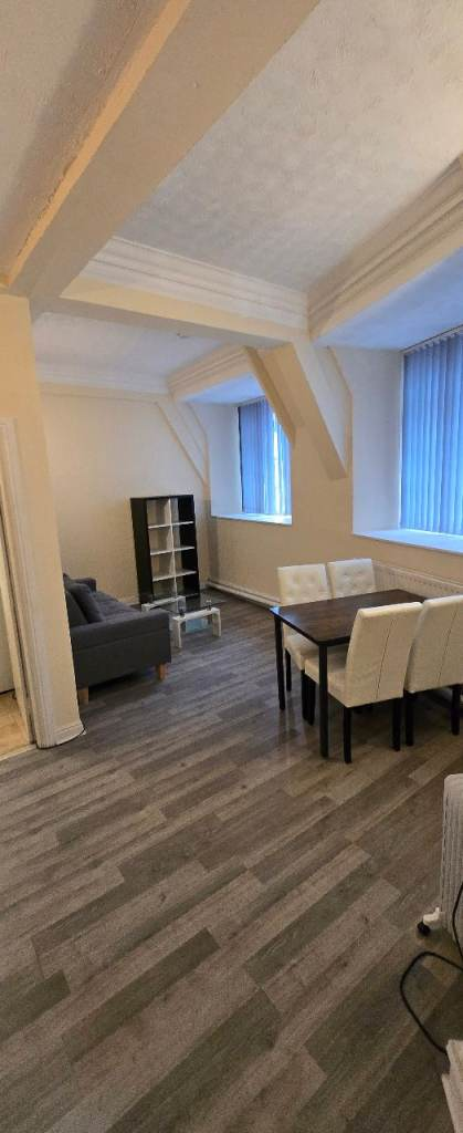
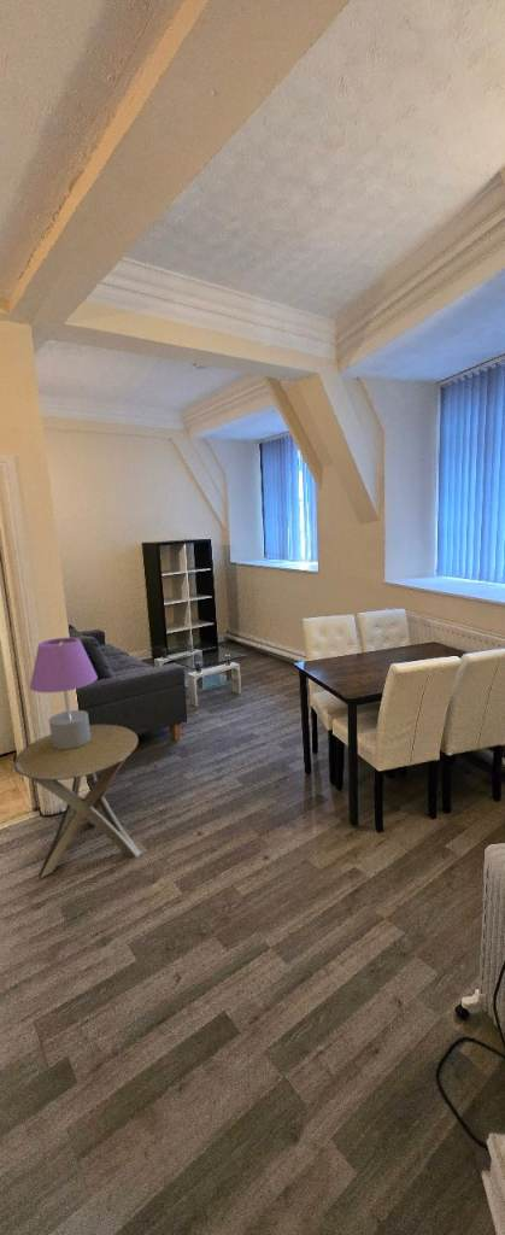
+ side table [13,724,141,879]
+ table lamp [29,637,99,749]
